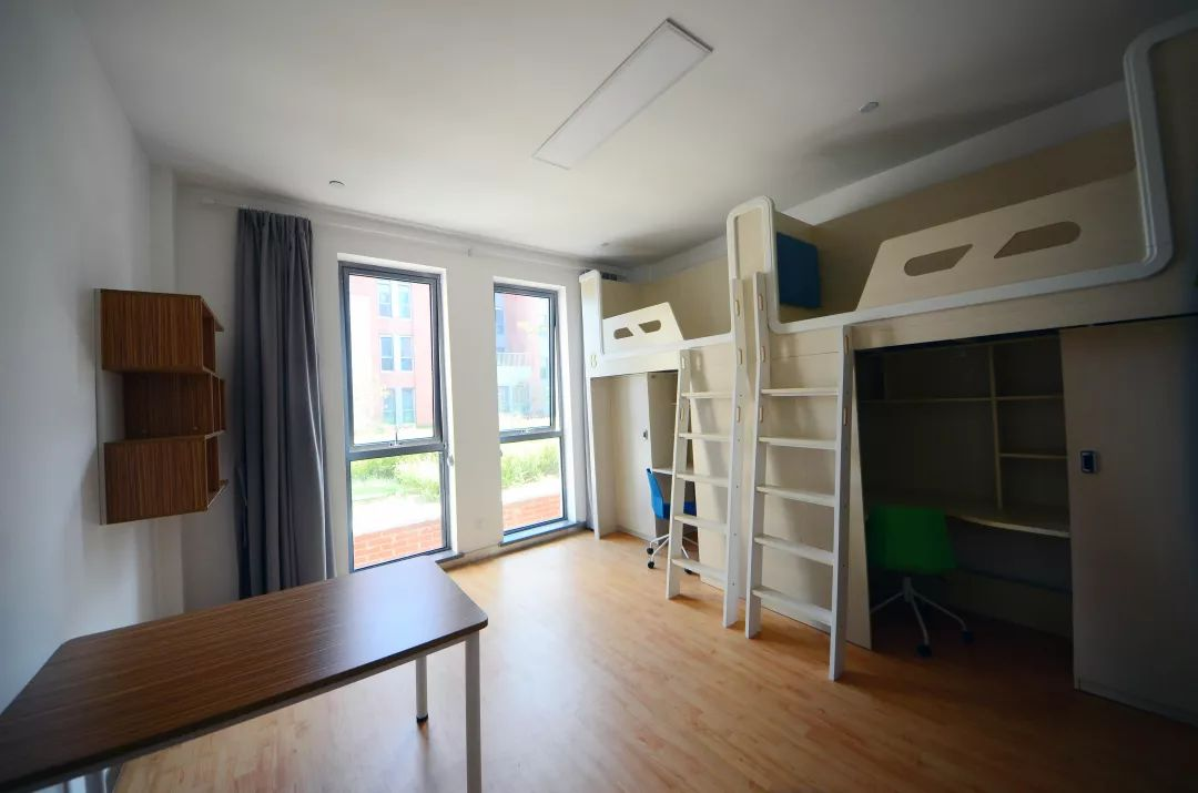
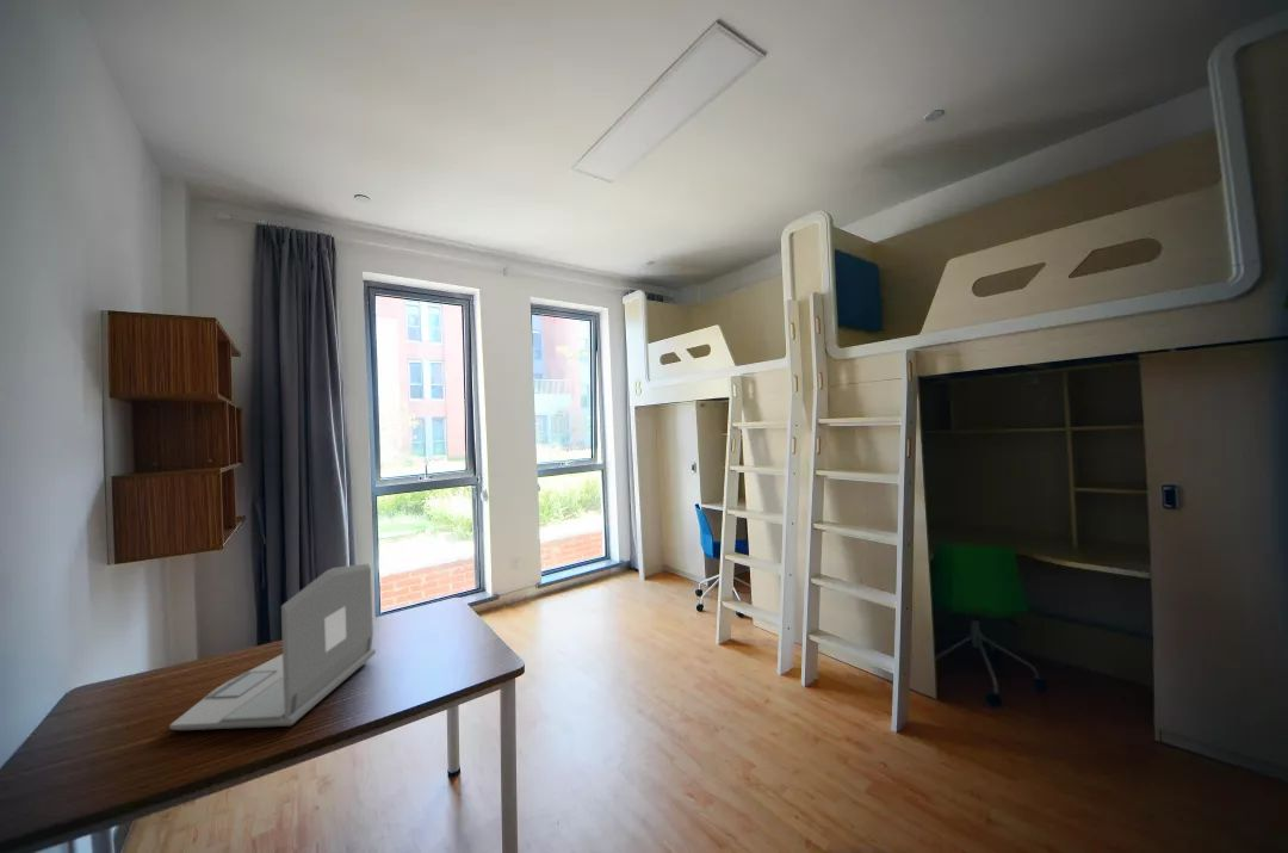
+ laptop [168,563,377,731]
